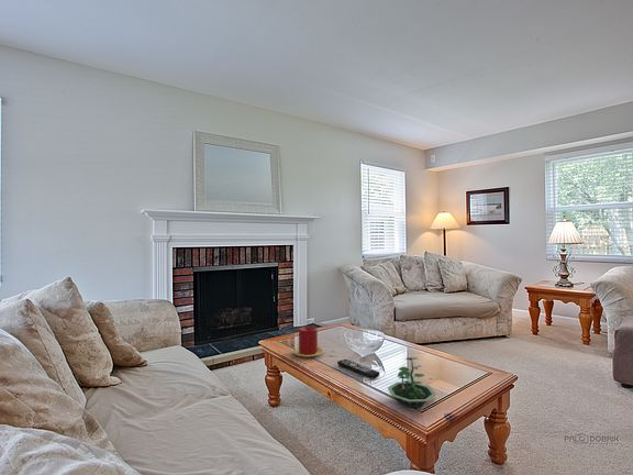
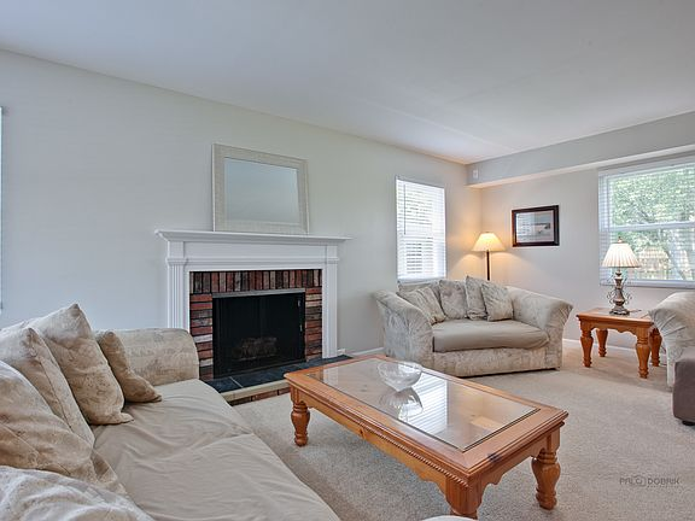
- candle [292,325,324,358]
- remote control [336,358,380,379]
- terrarium [387,356,437,409]
